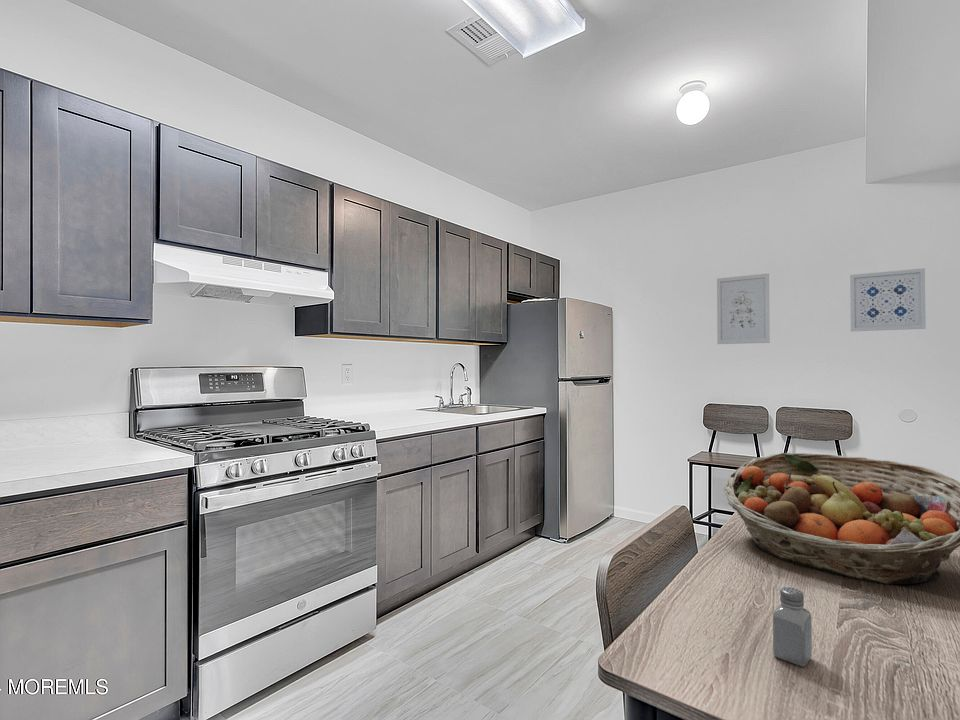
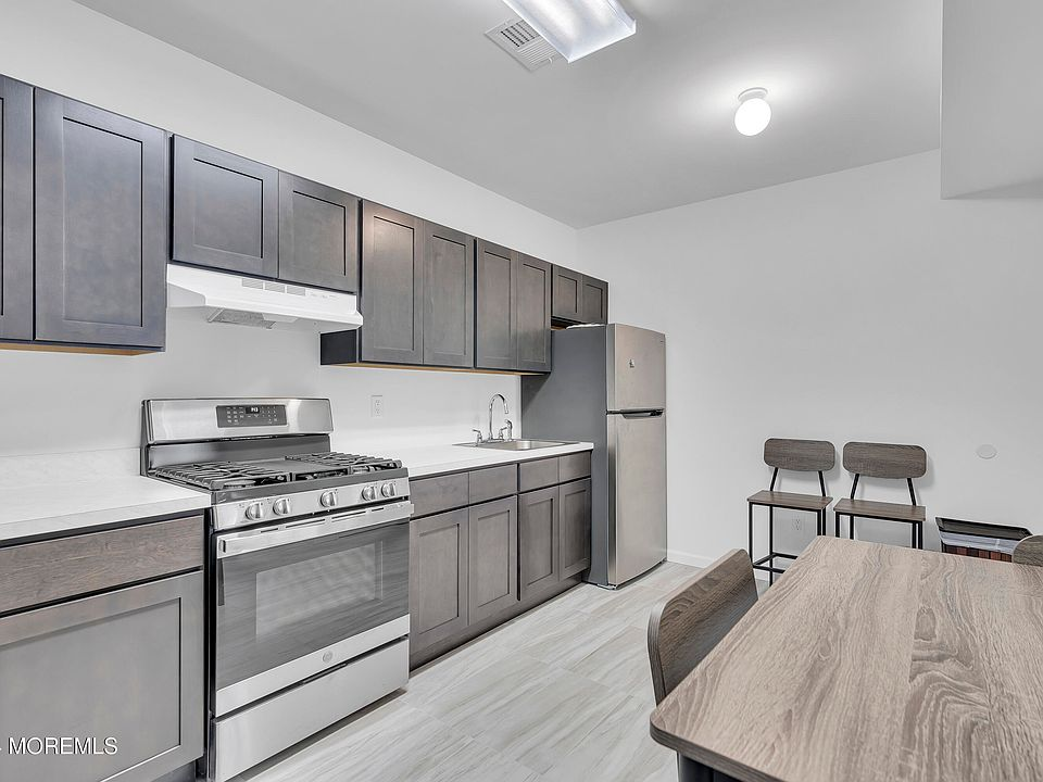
- saltshaker [772,586,813,668]
- wall art [849,267,927,332]
- wall art [716,273,771,345]
- fruit basket [723,452,960,585]
